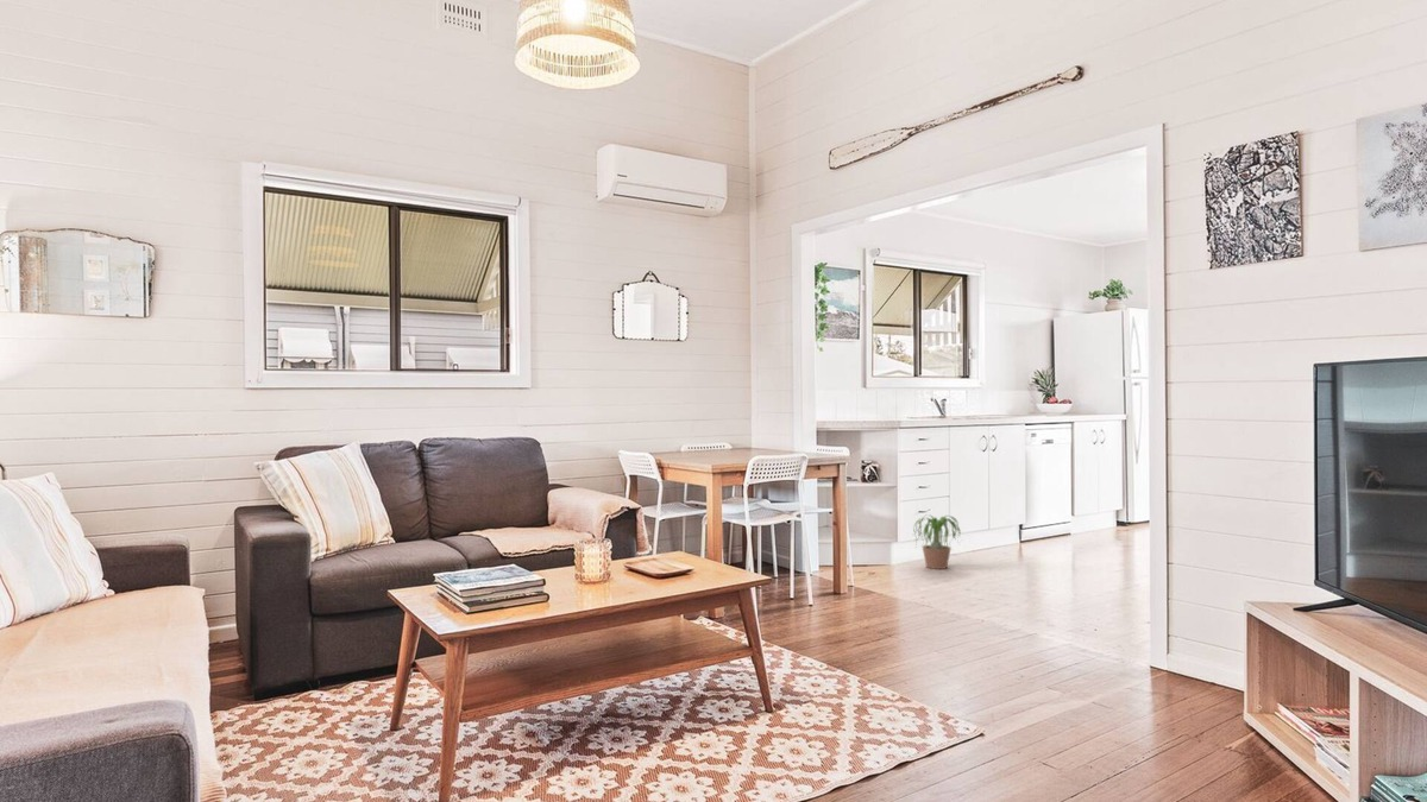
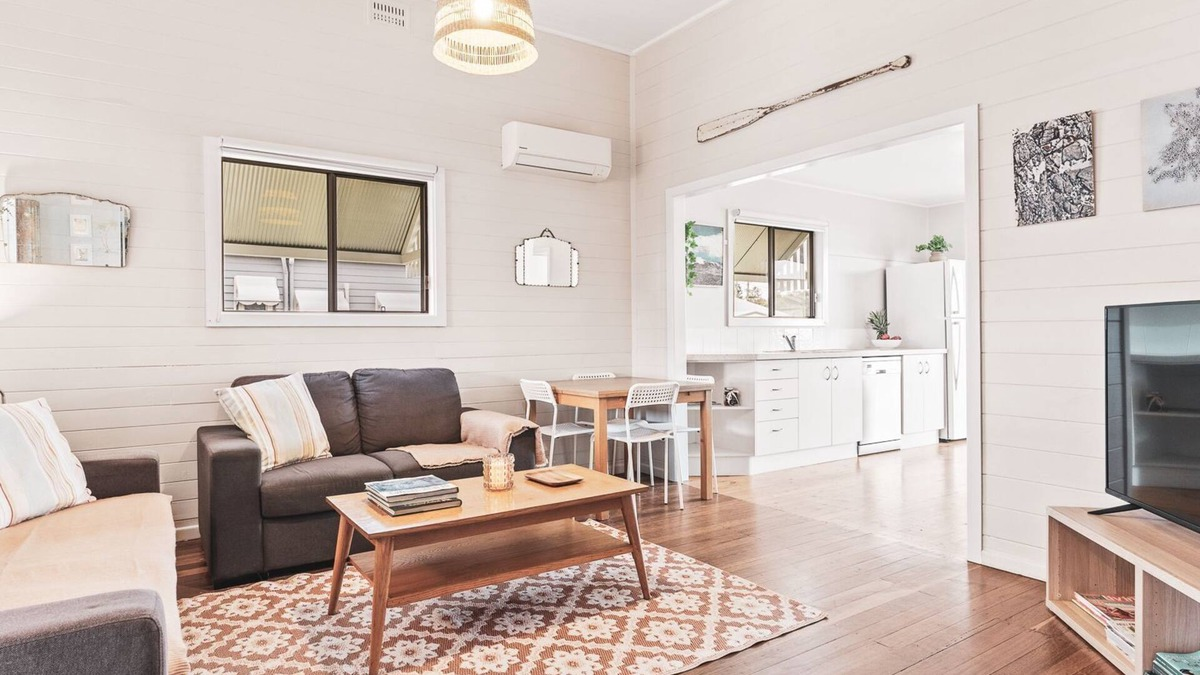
- potted plant [912,513,962,570]
